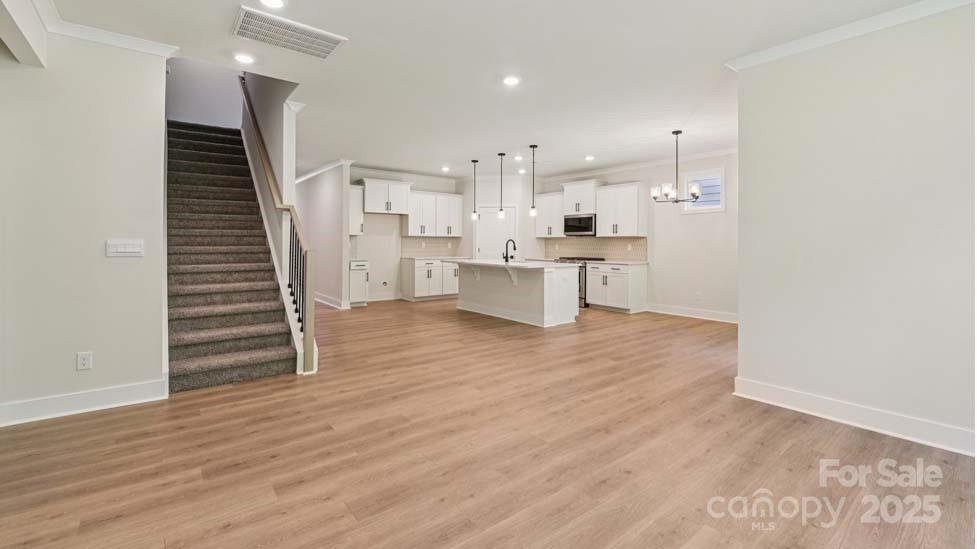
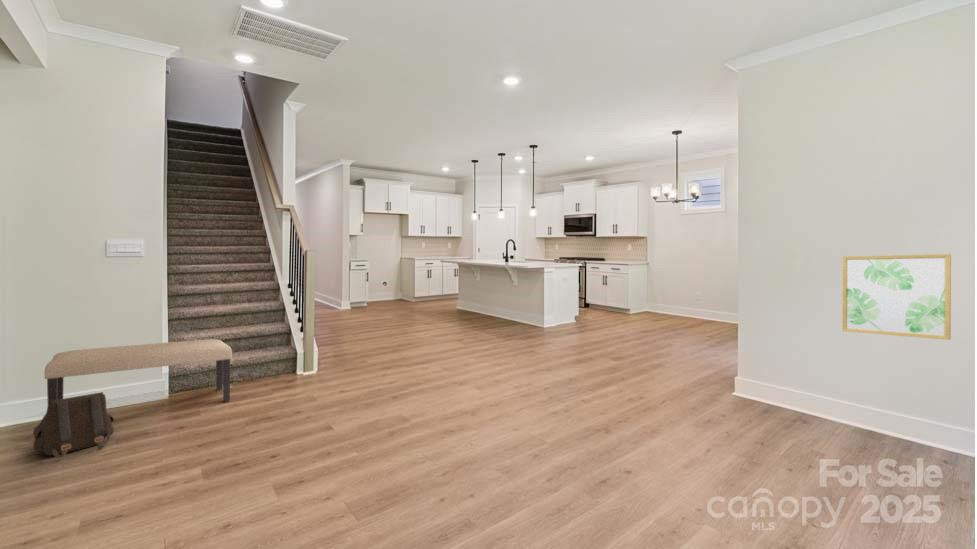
+ bench [44,338,233,404]
+ satchel [32,391,115,458]
+ wall art [841,253,952,341]
